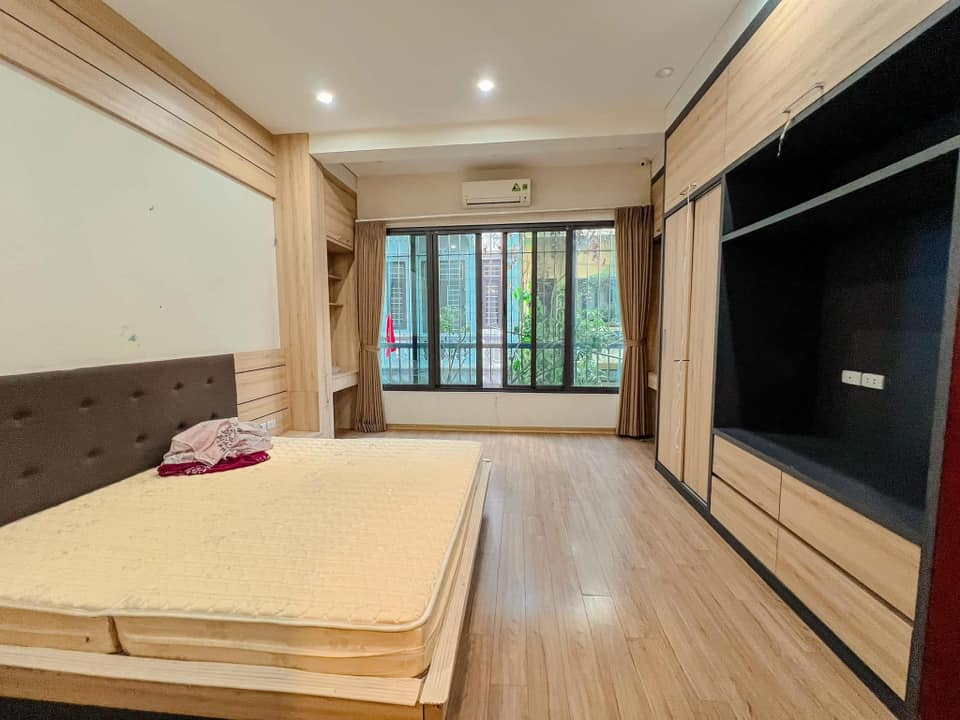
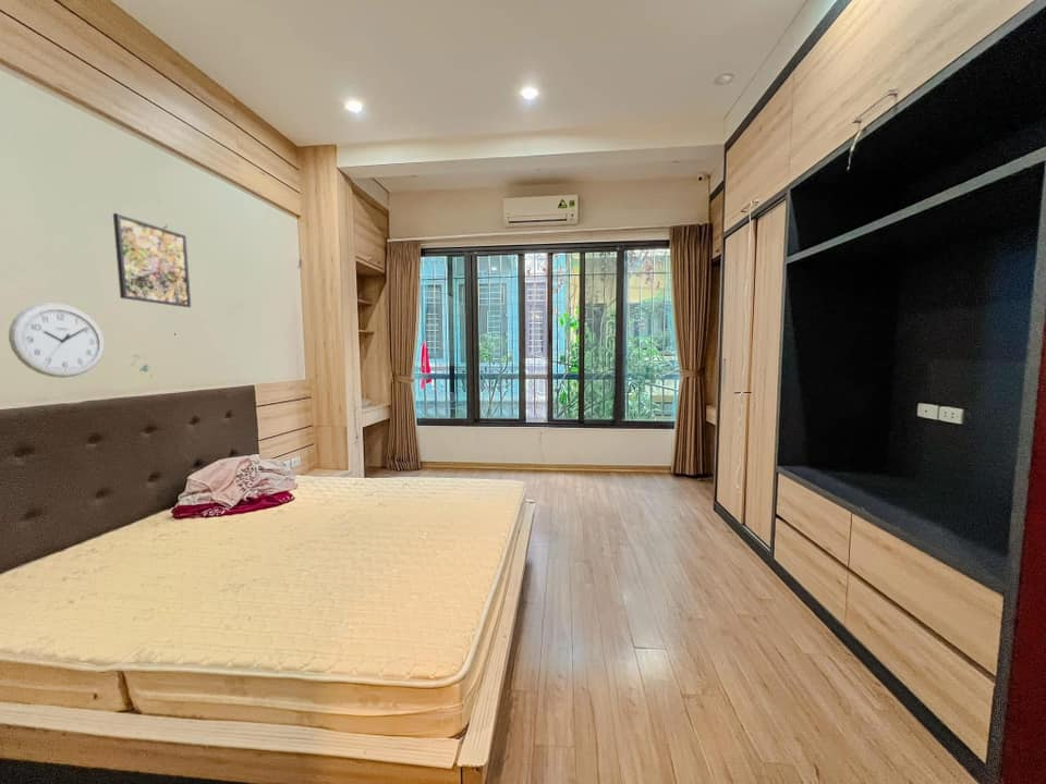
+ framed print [112,212,192,308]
+ wall clock [8,303,105,379]
